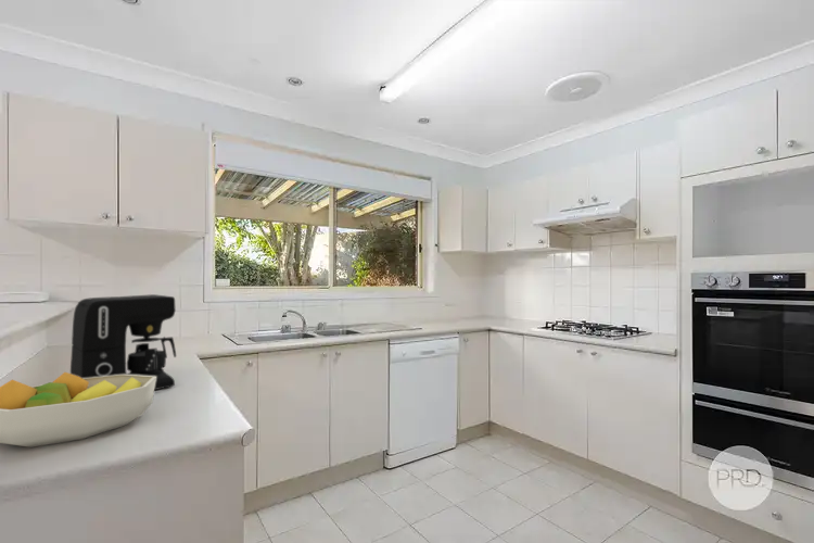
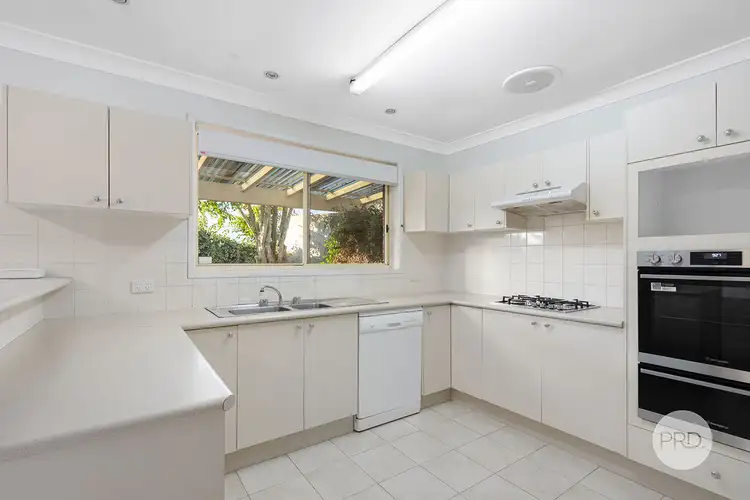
- fruit bowl [0,371,156,449]
- coffee maker [69,293,177,391]
